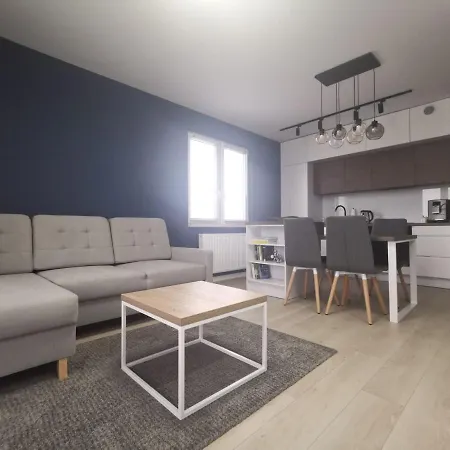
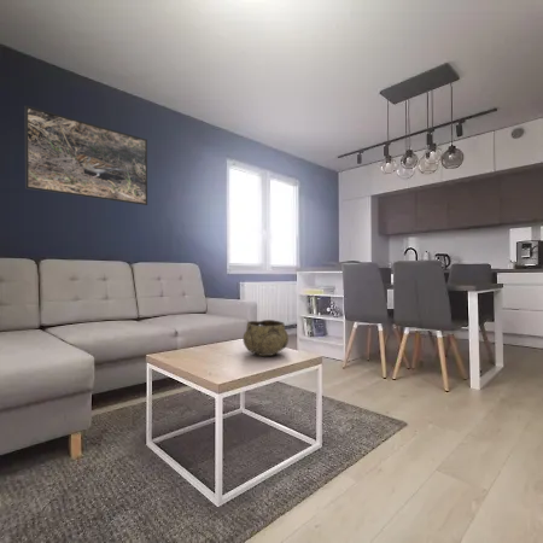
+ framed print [24,104,148,206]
+ decorative bowl [241,319,290,357]
